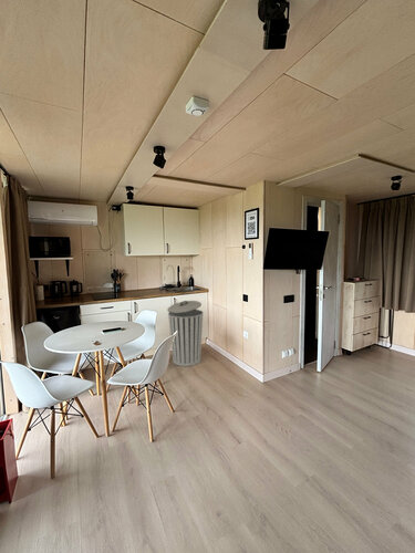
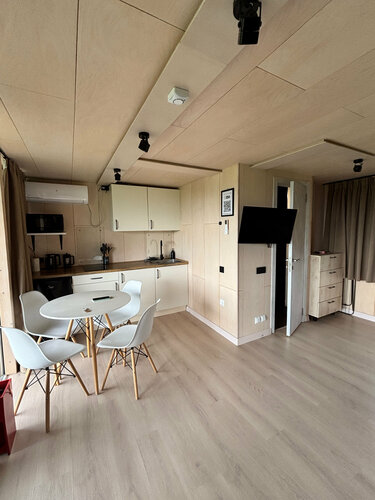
- trash can [166,300,204,367]
